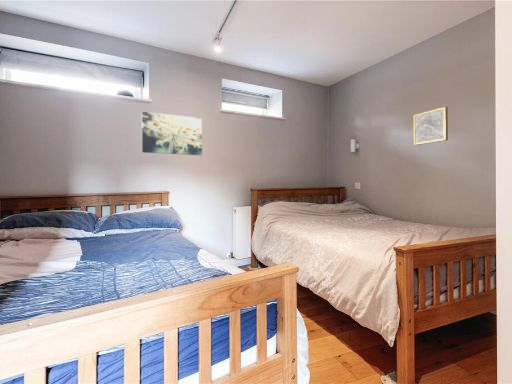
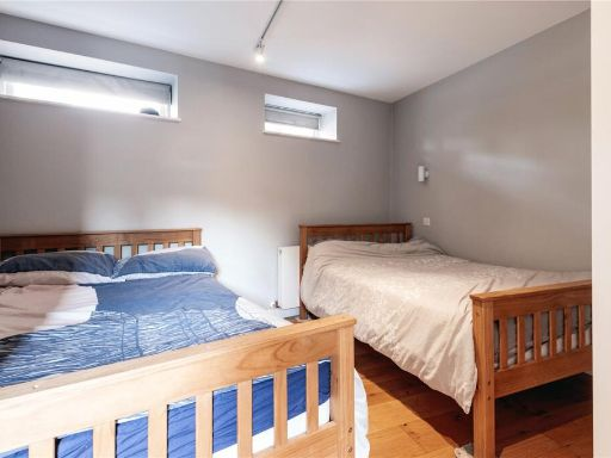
- wall art [412,106,449,146]
- wall art [141,111,203,156]
